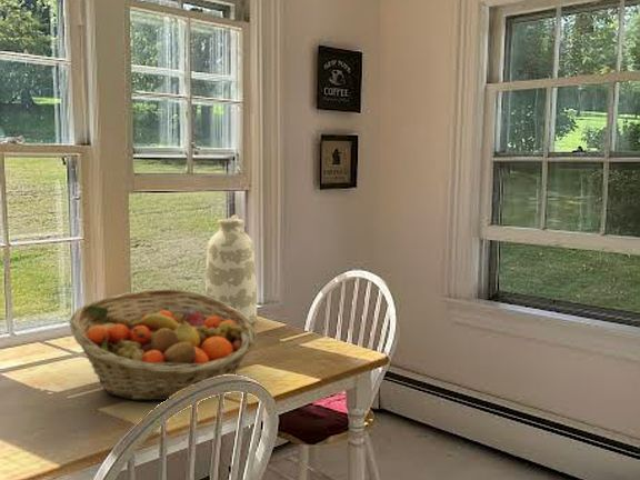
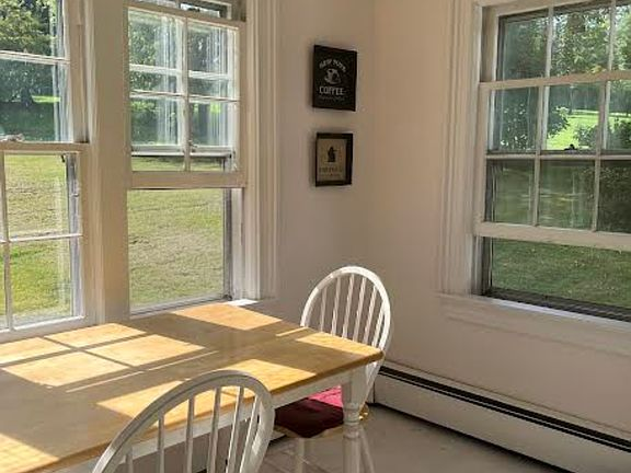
- fruit basket [68,288,258,401]
- vase [204,213,258,324]
